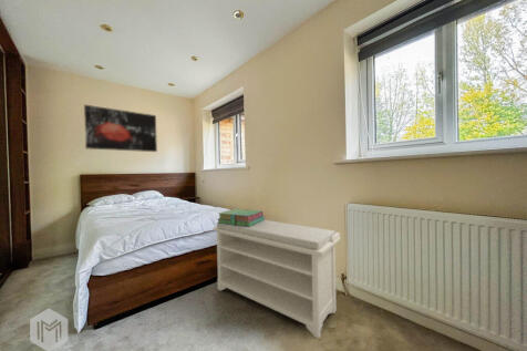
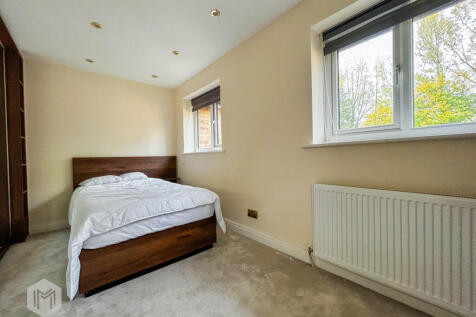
- wall art [83,104,158,153]
- stack of books [217,208,266,227]
- bench [211,219,341,340]
